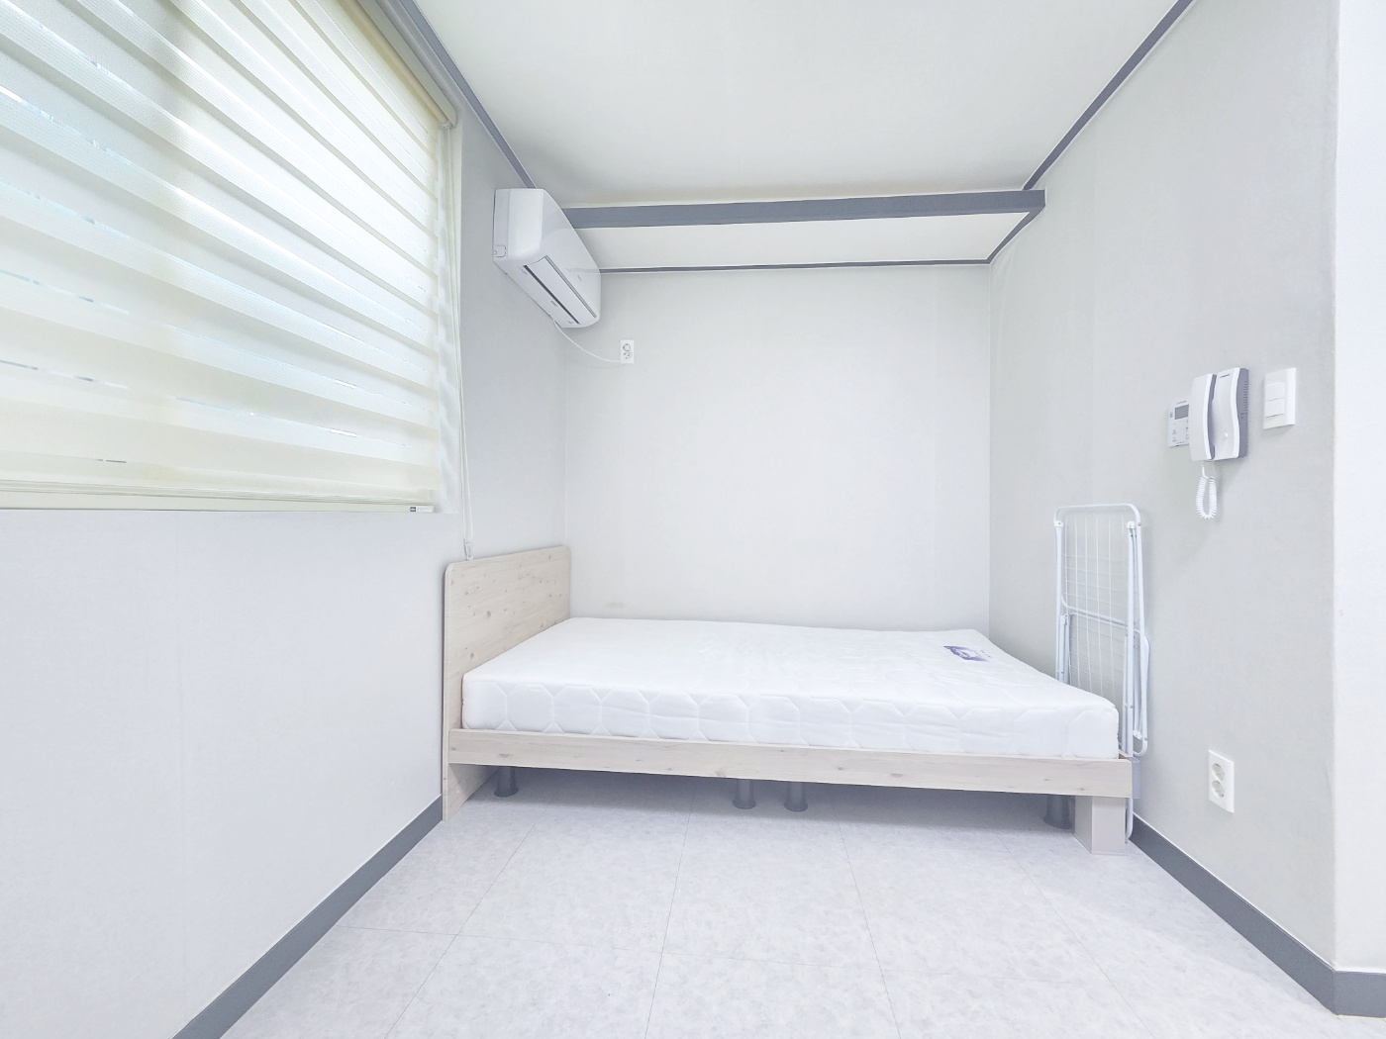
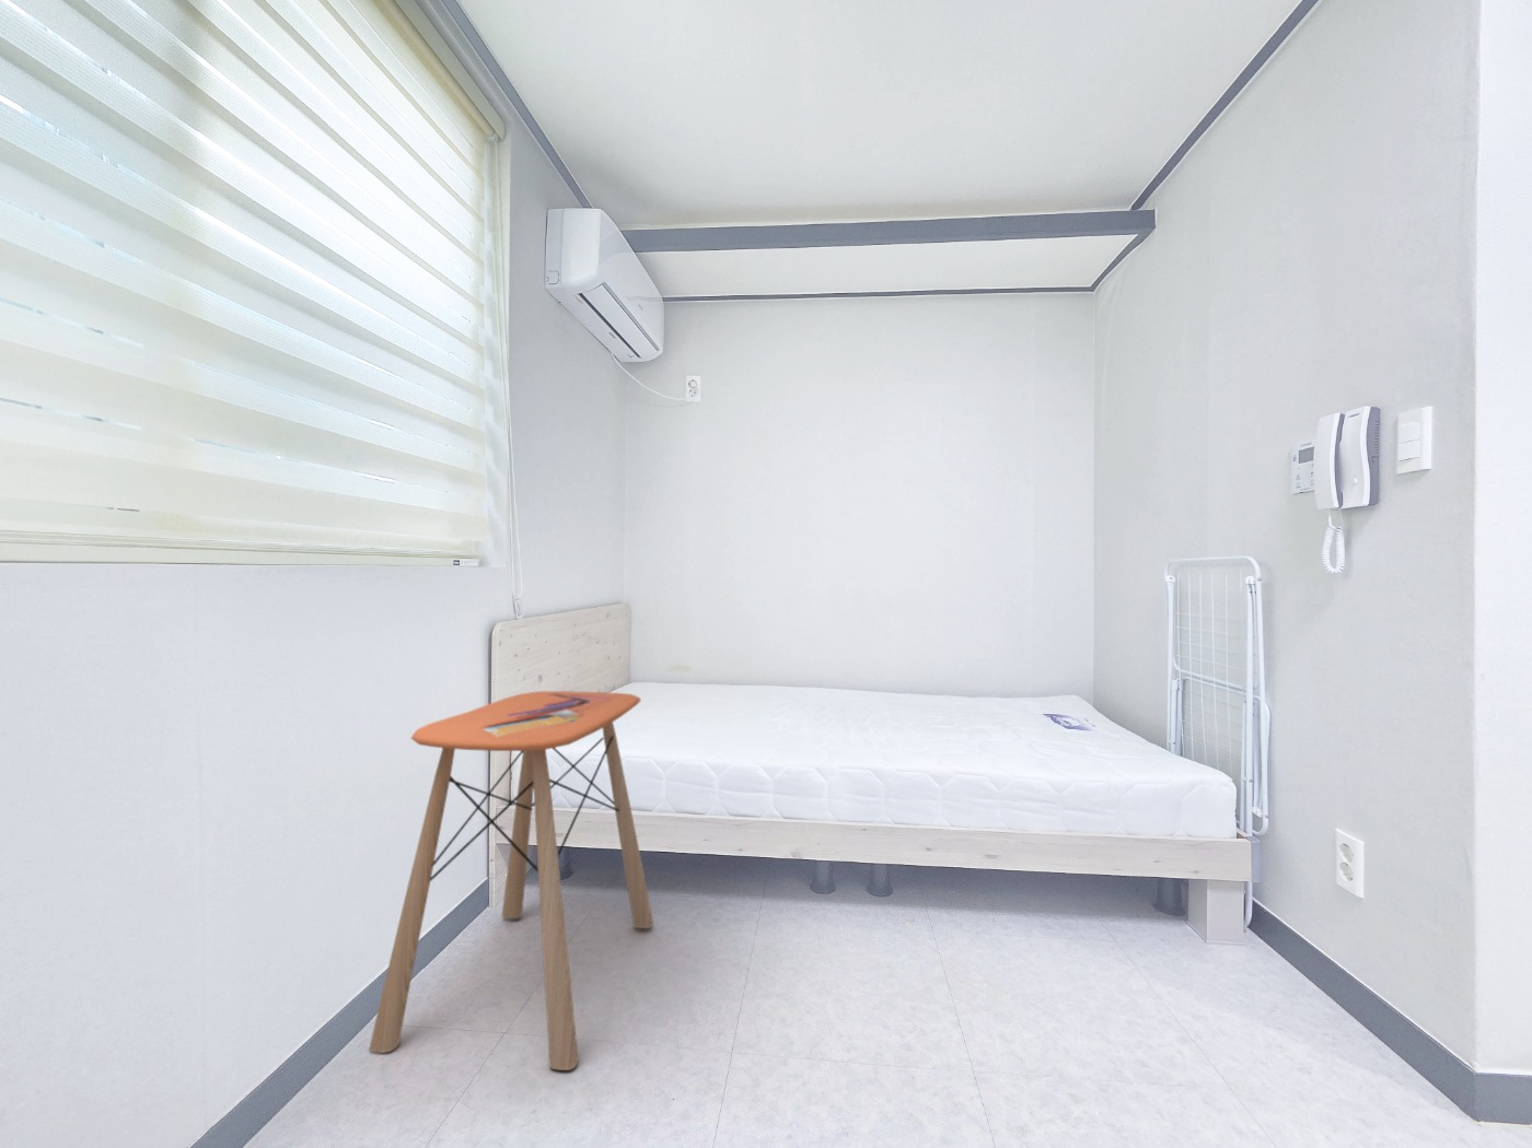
+ side table [368,690,654,1072]
